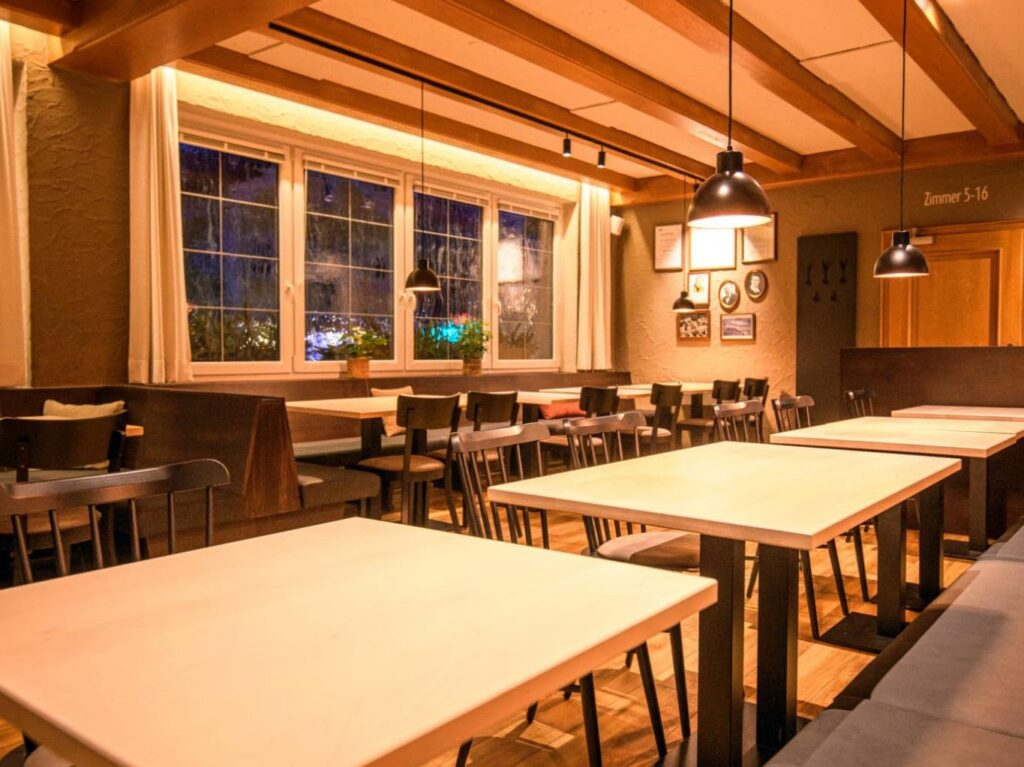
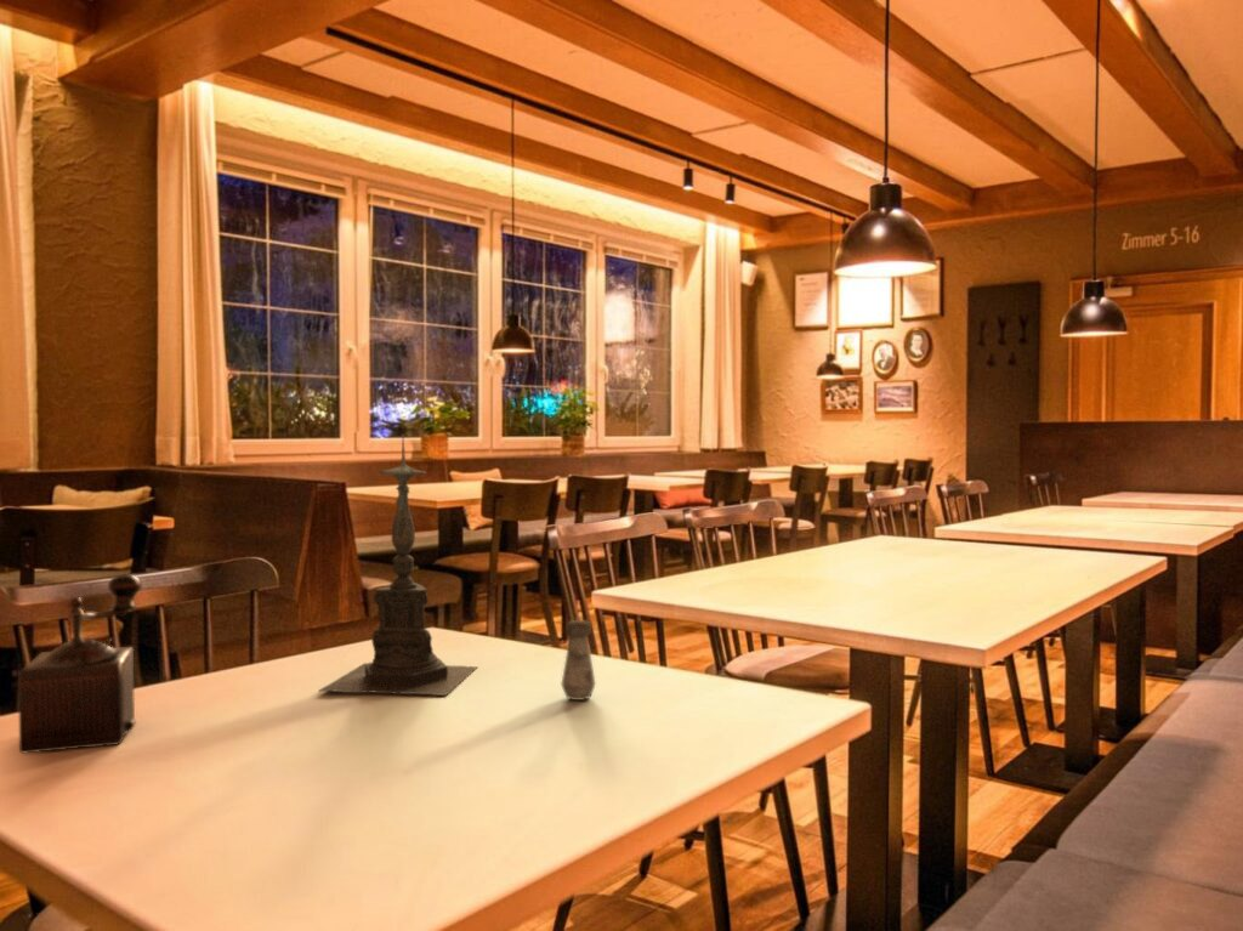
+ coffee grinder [17,573,143,755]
+ candle holder [317,433,479,697]
+ salt shaker [561,619,596,702]
